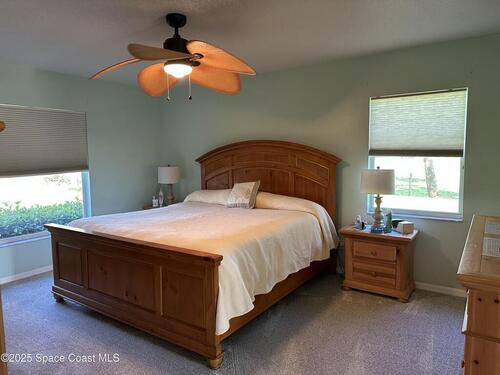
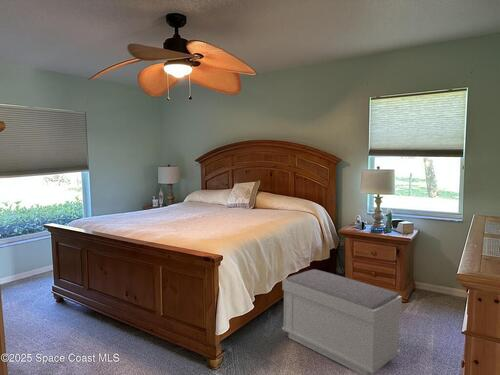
+ bench [281,268,403,375]
